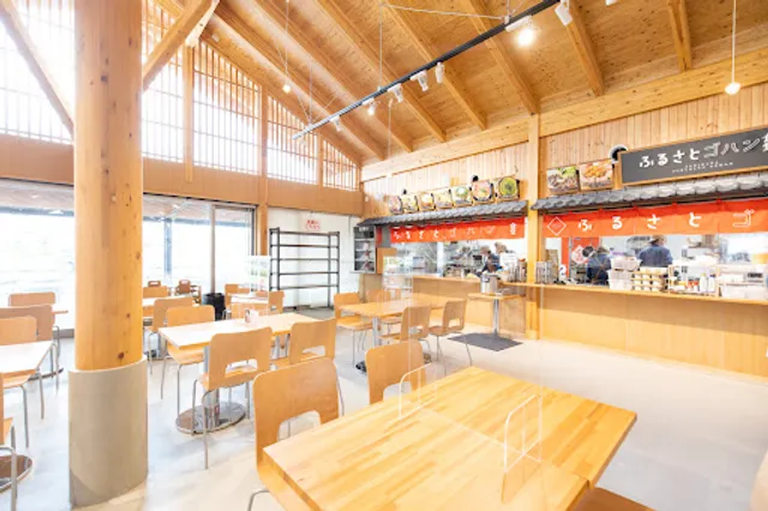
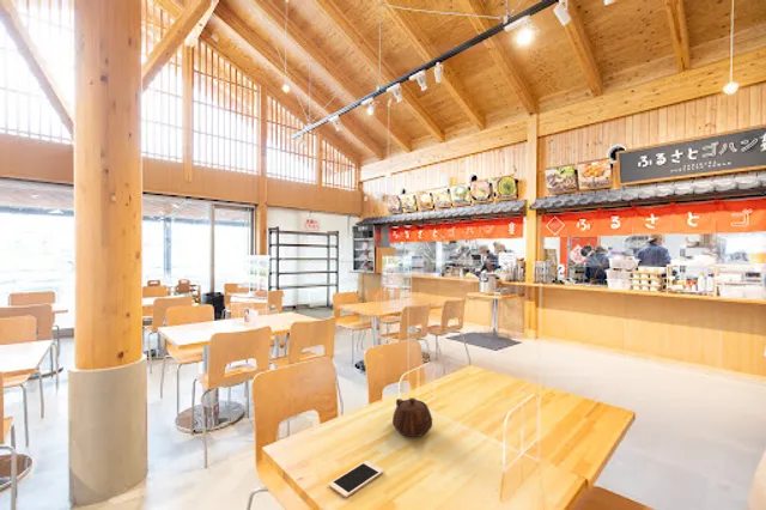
+ teapot [391,396,434,438]
+ cell phone [328,460,385,498]
